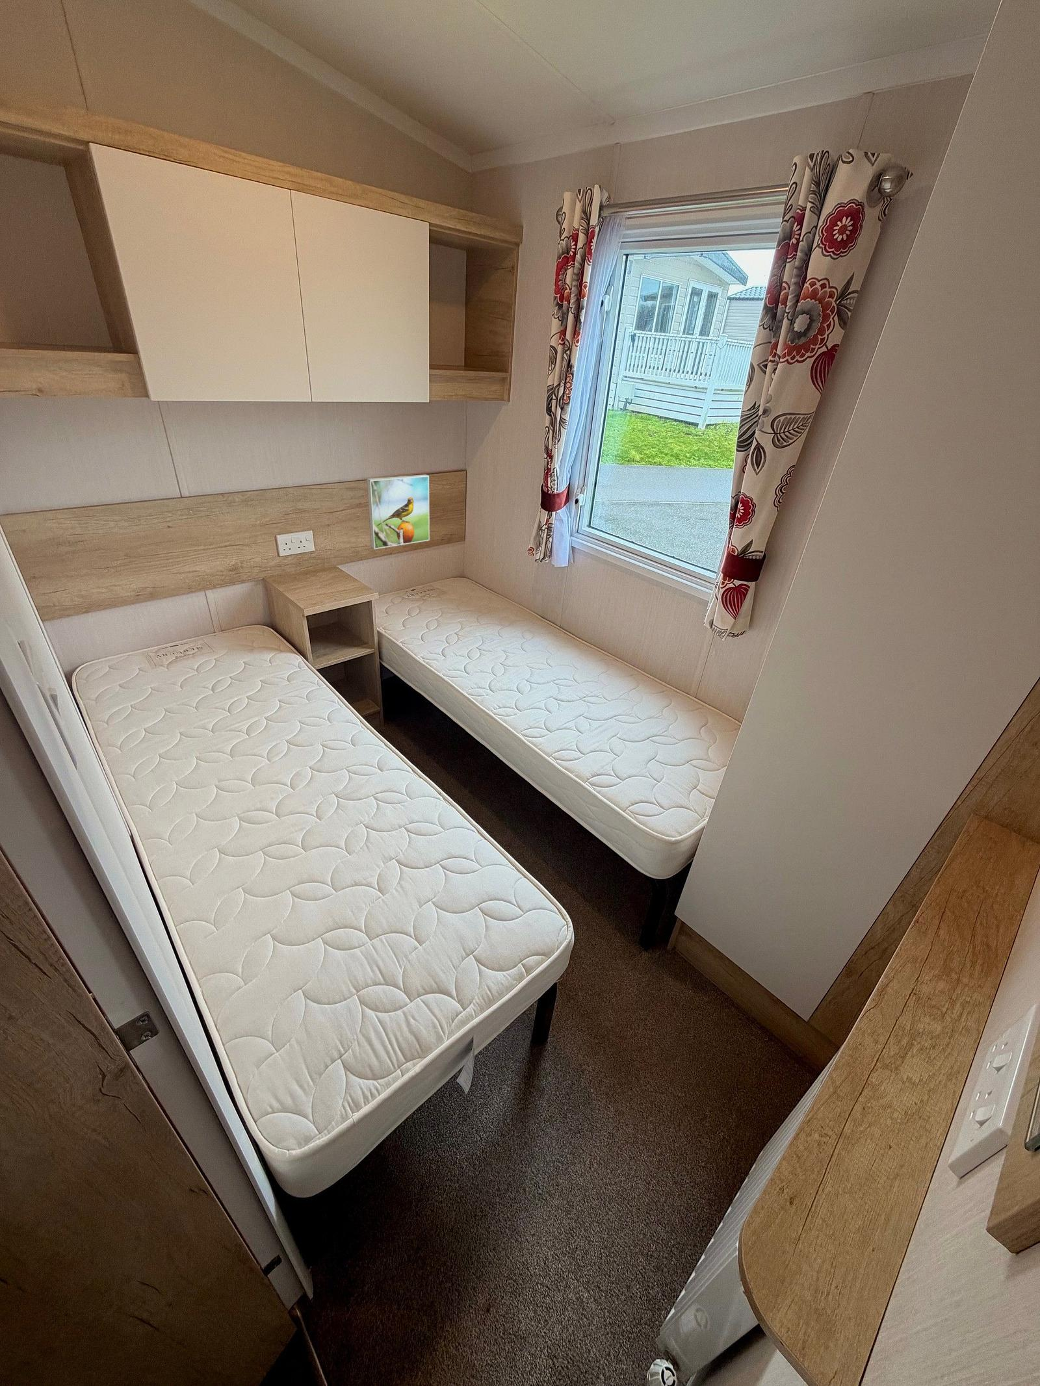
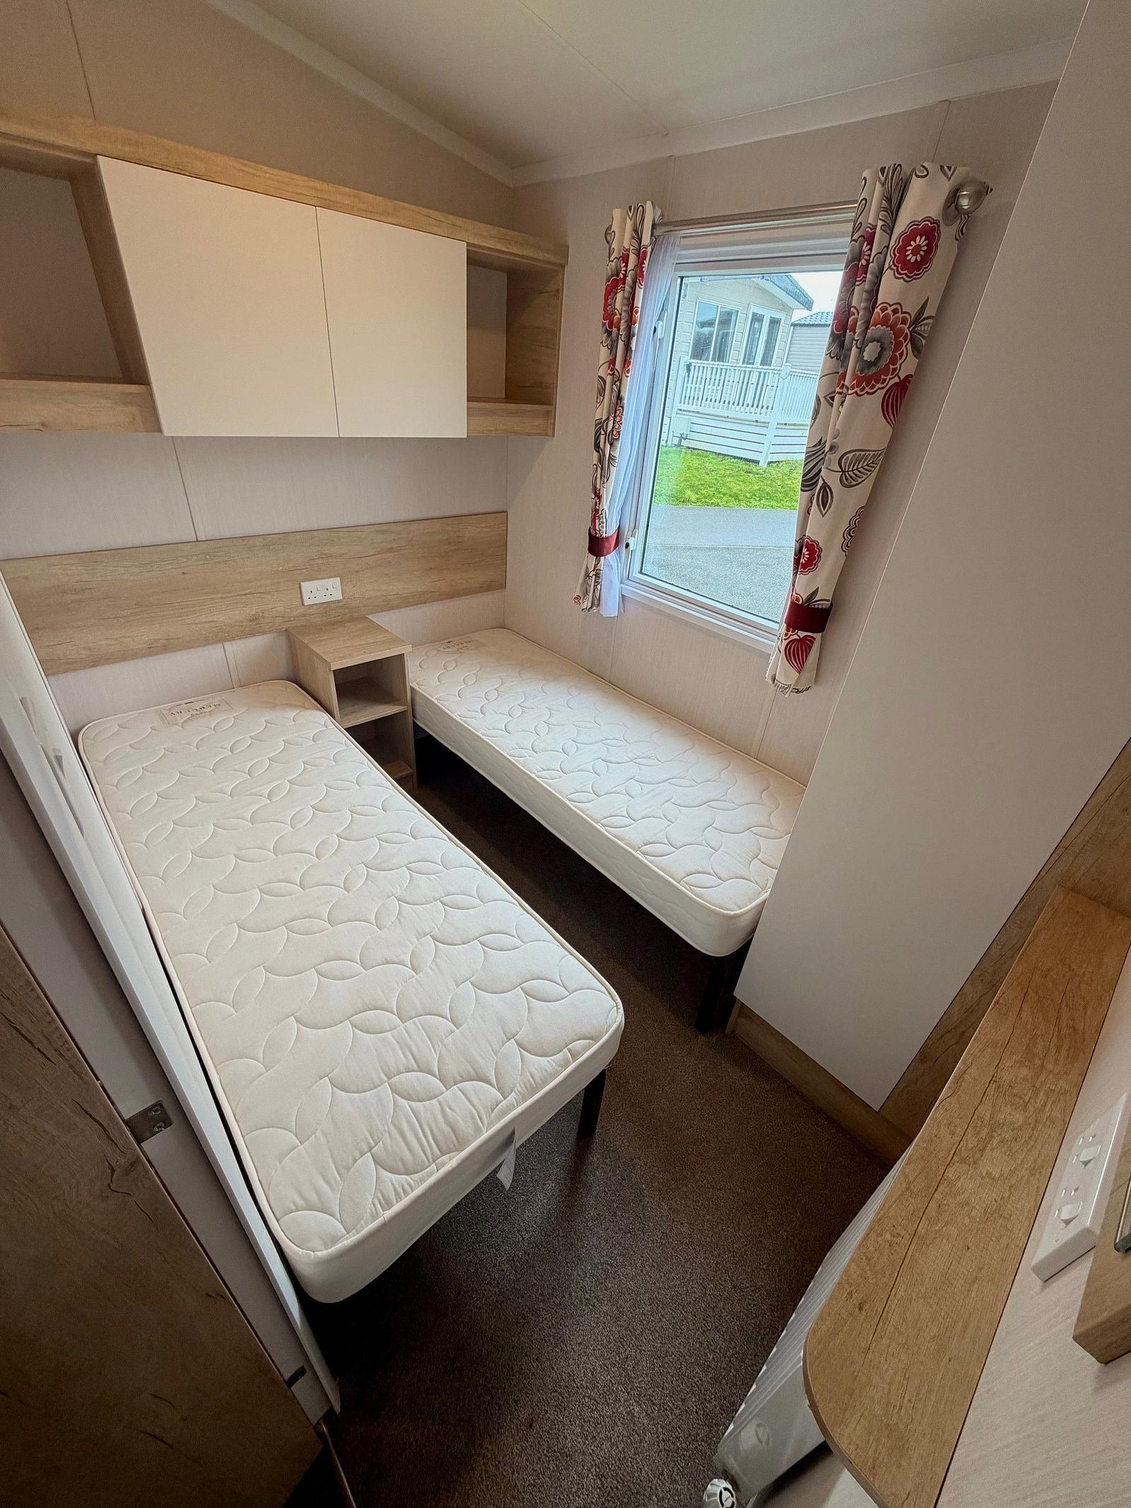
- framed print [366,474,430,549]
